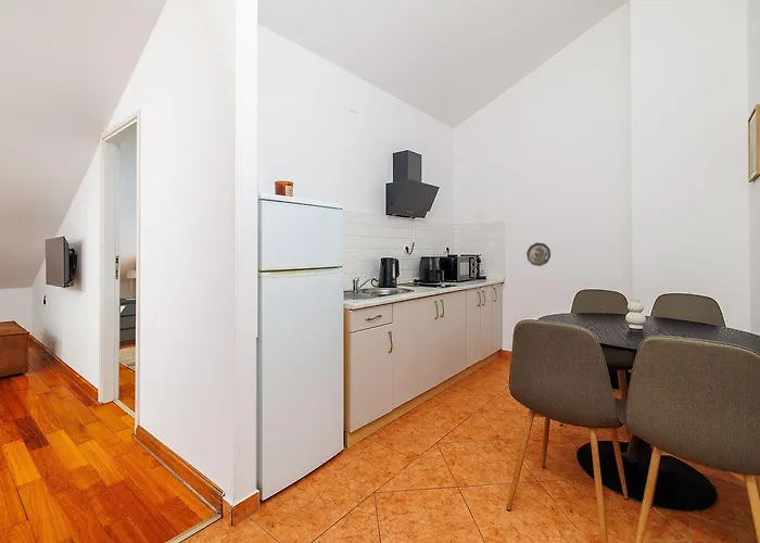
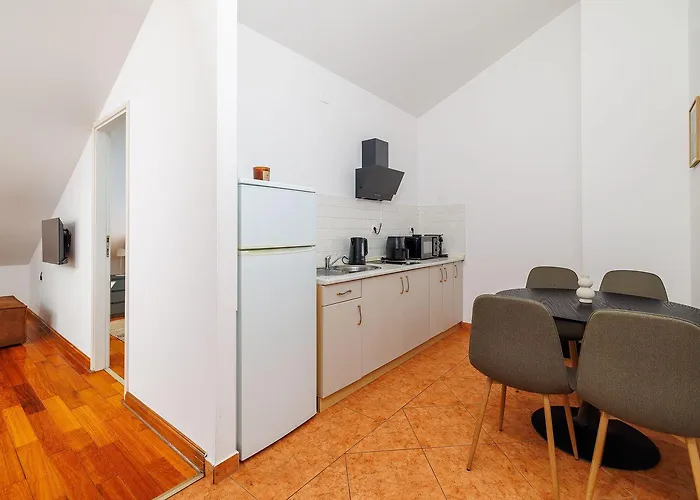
- decorative plate [525,242,552,267]
